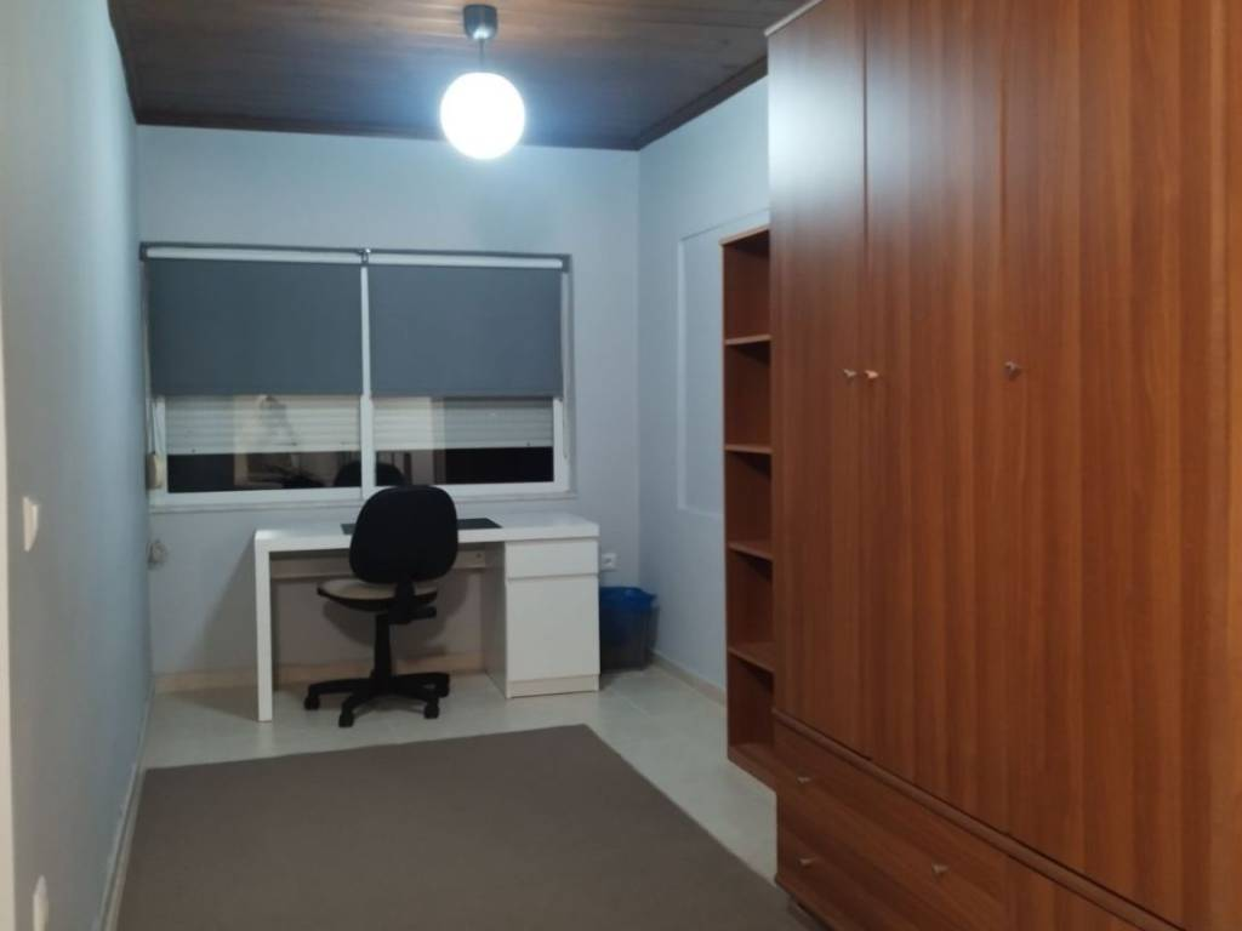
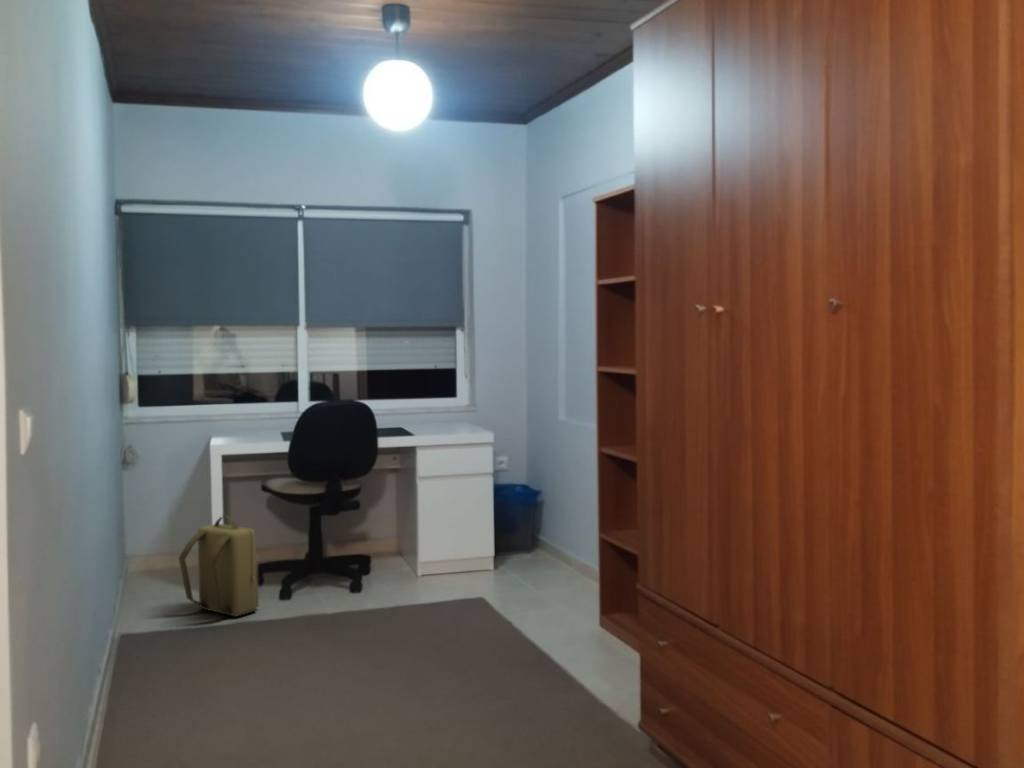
+ backpack [178,515,260,618]
